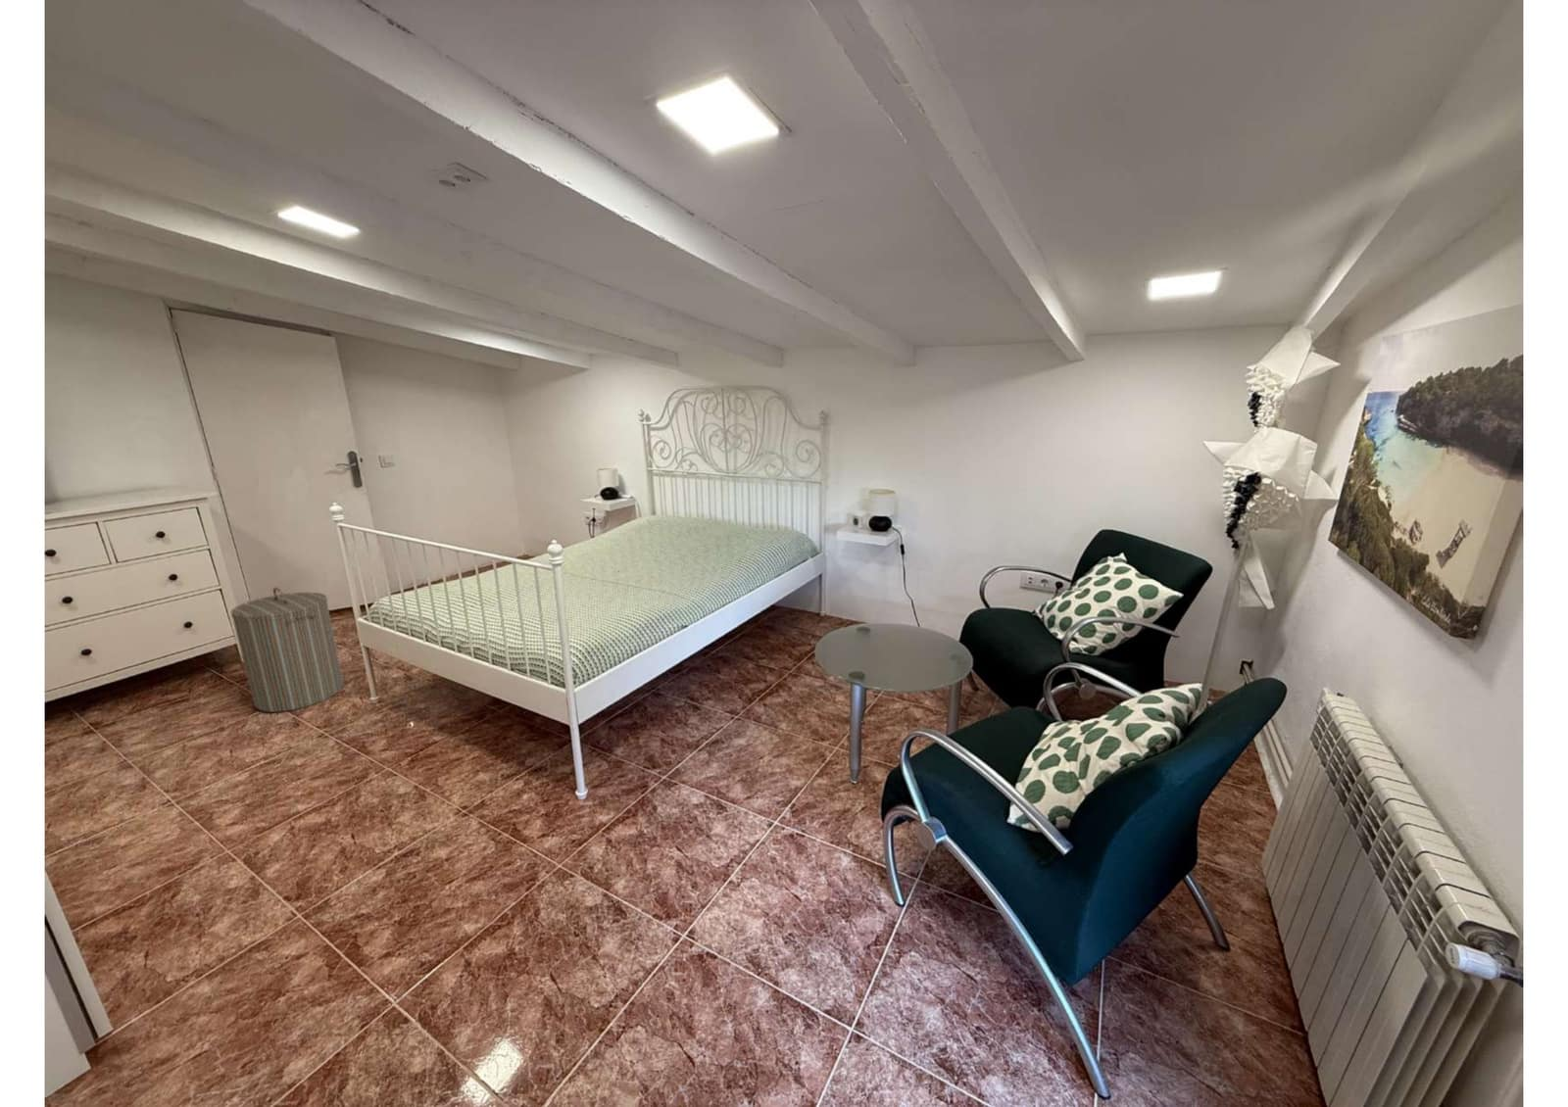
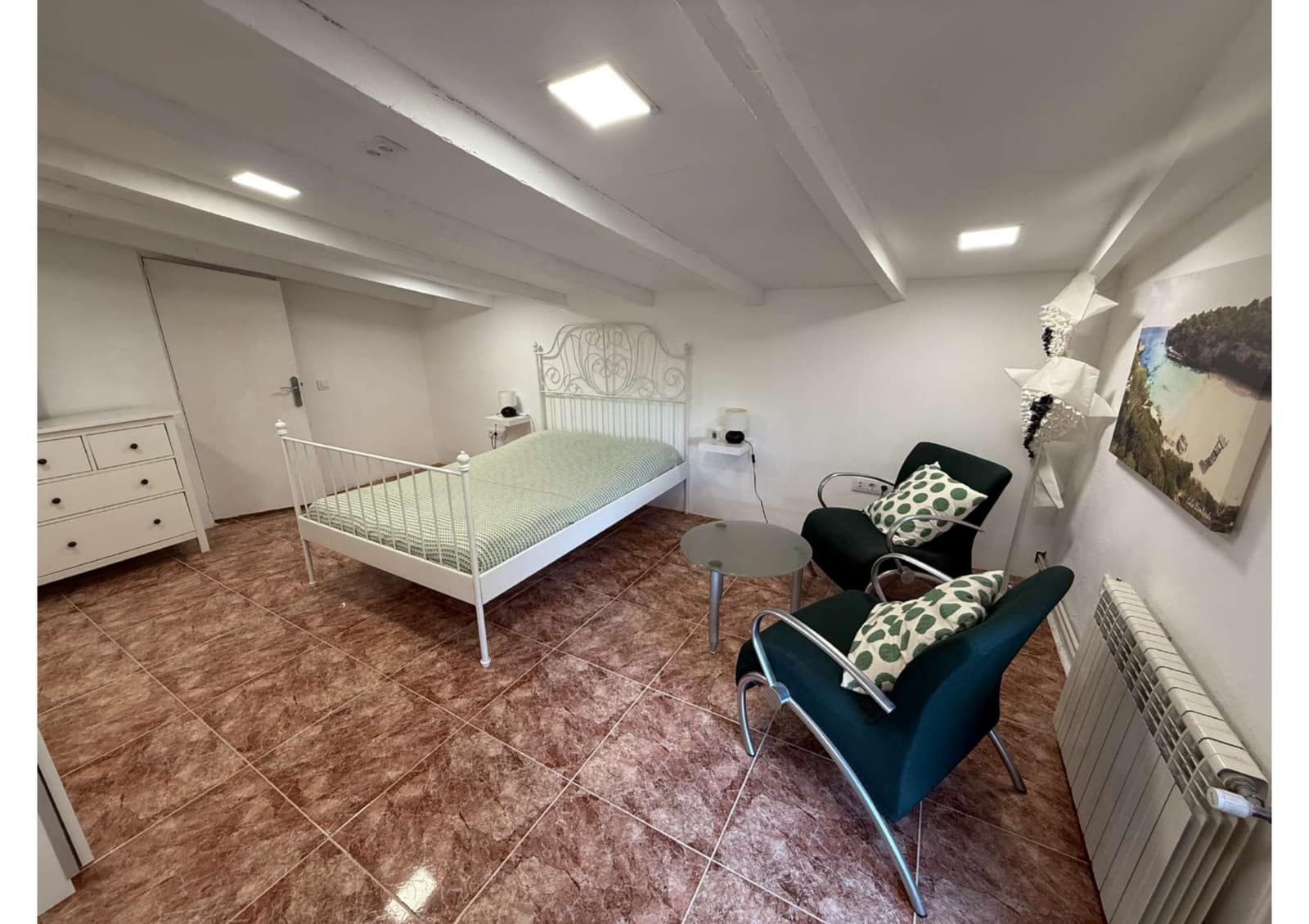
- laundry hamper [230,587,344,713]
